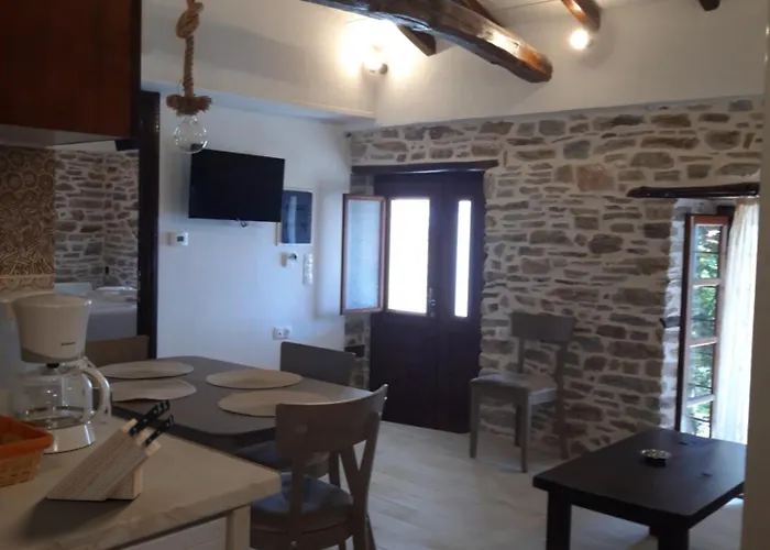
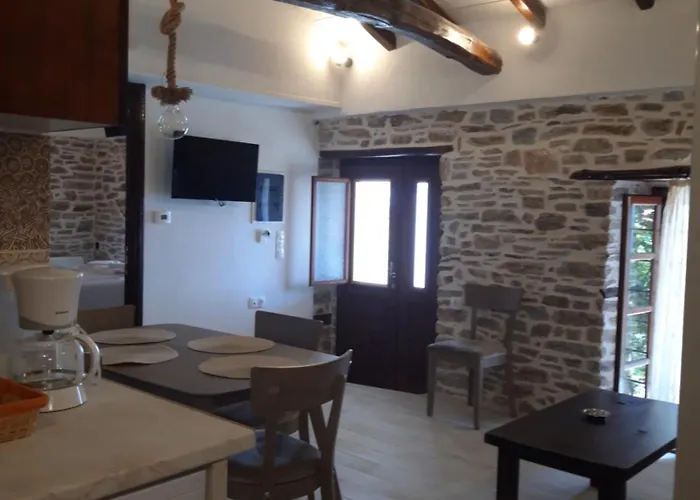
- knife block [43,397,176,502]
